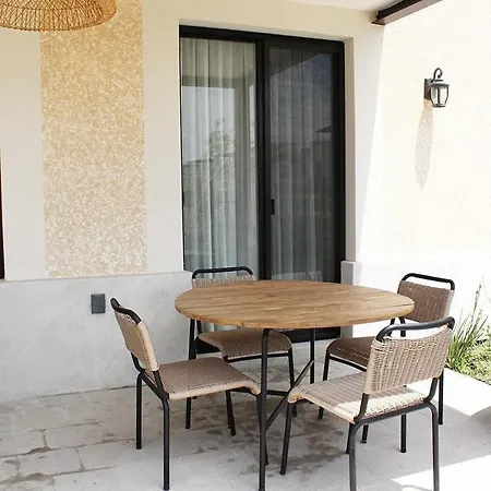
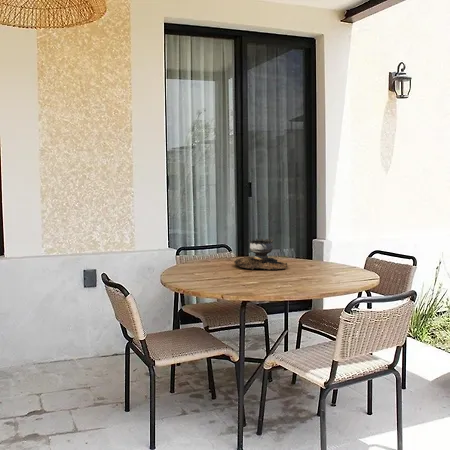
+ brazier [233,238,288,271]
